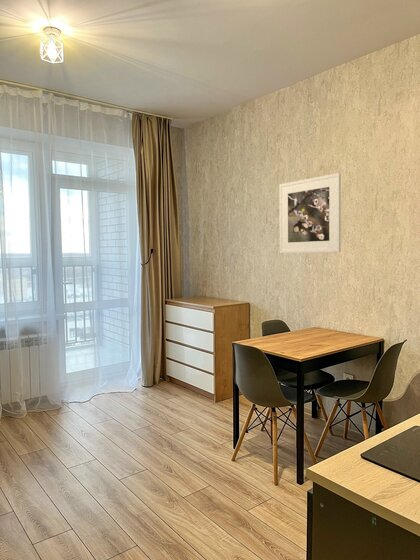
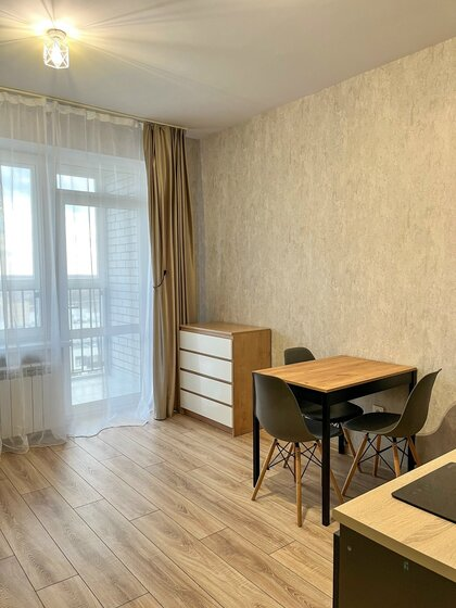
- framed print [278,172,342,254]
